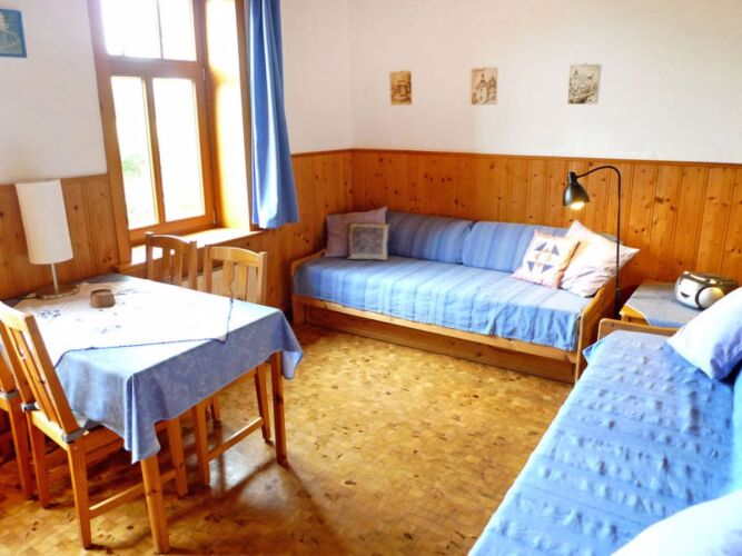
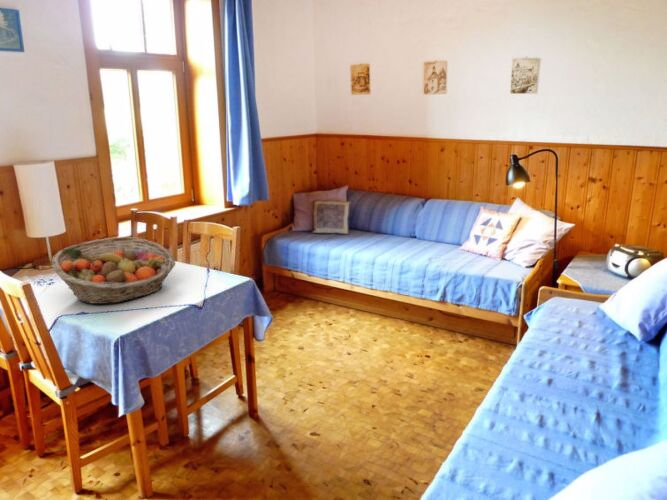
+ fruit basket [51,236,176,305]
